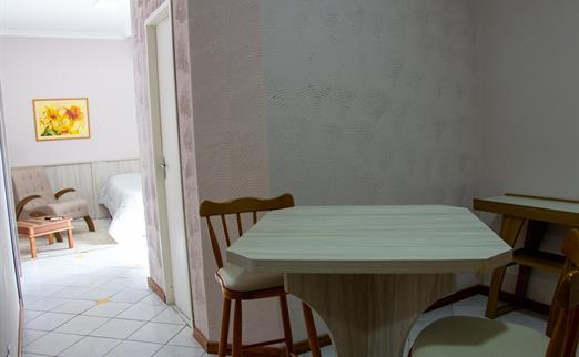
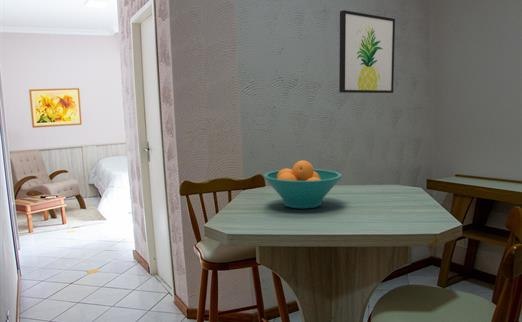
+ wall art [338,9,396,94]
+ fruit bowl [262,159,343,210]
